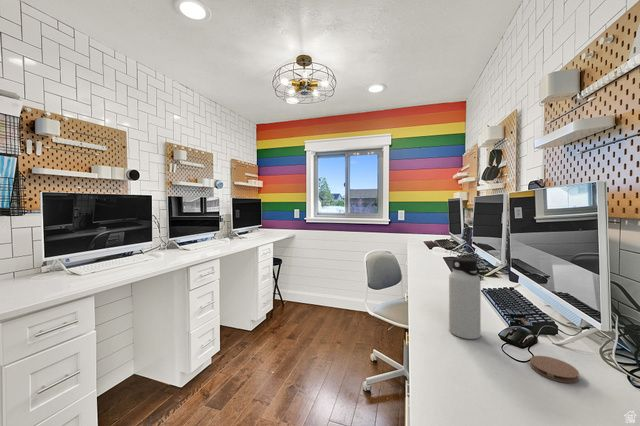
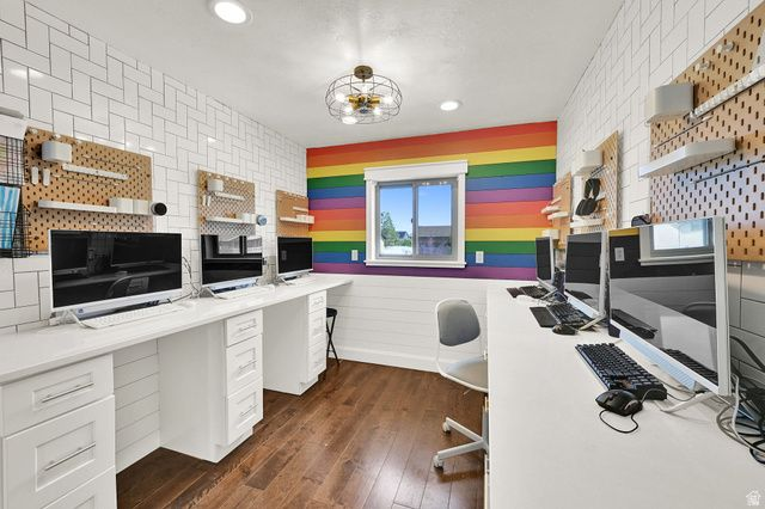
- water bottle [448,256,482,340]
- coaster [529,355,580,384]
